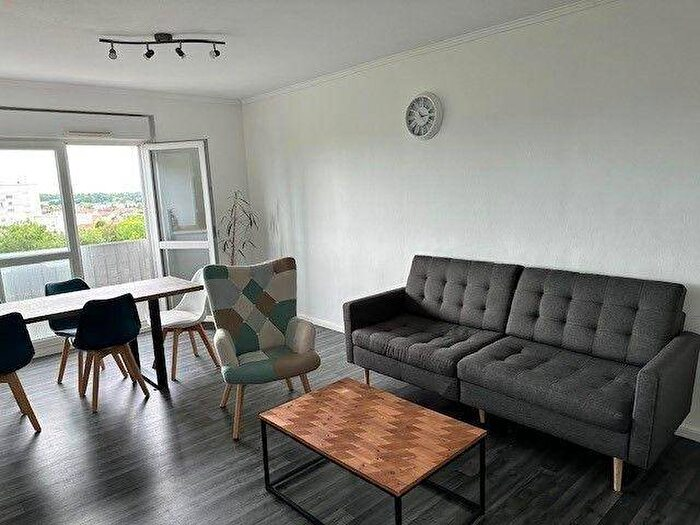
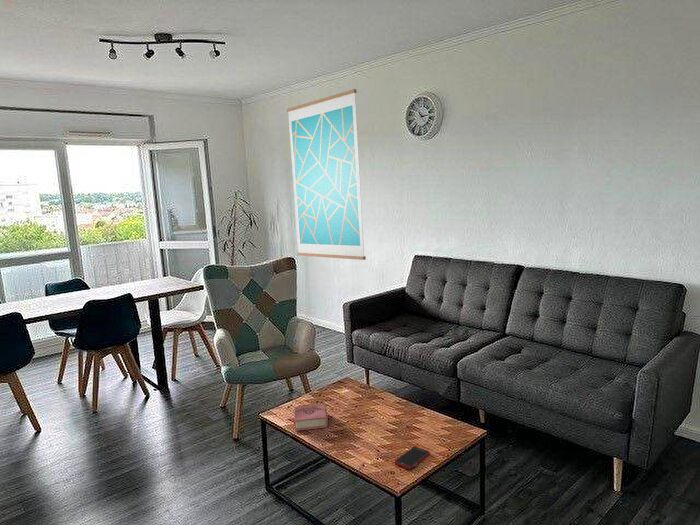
+ book [293,403,329,432]
+ cell phone [394,446,431,470]
+ wall art [286,88,367,261]
